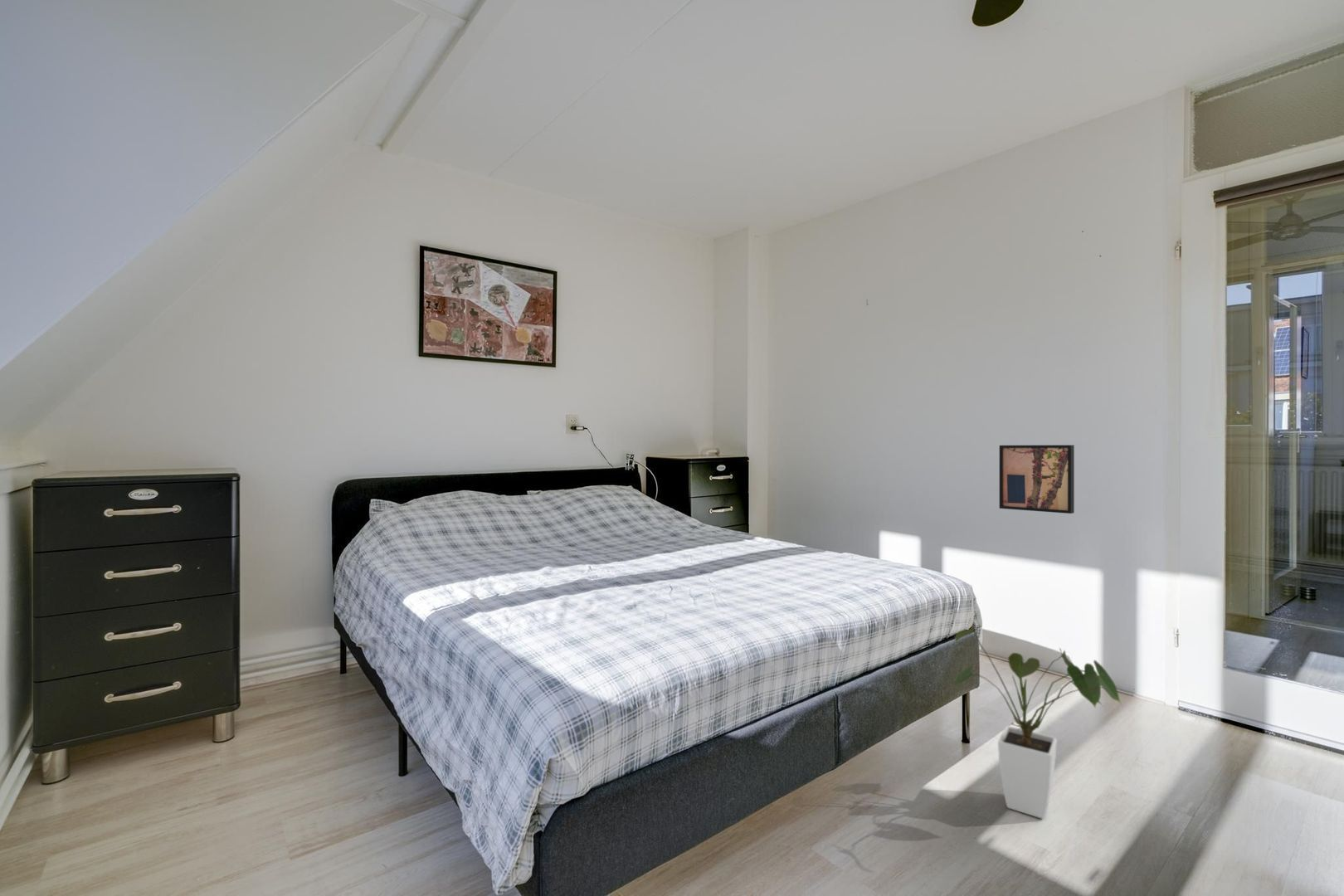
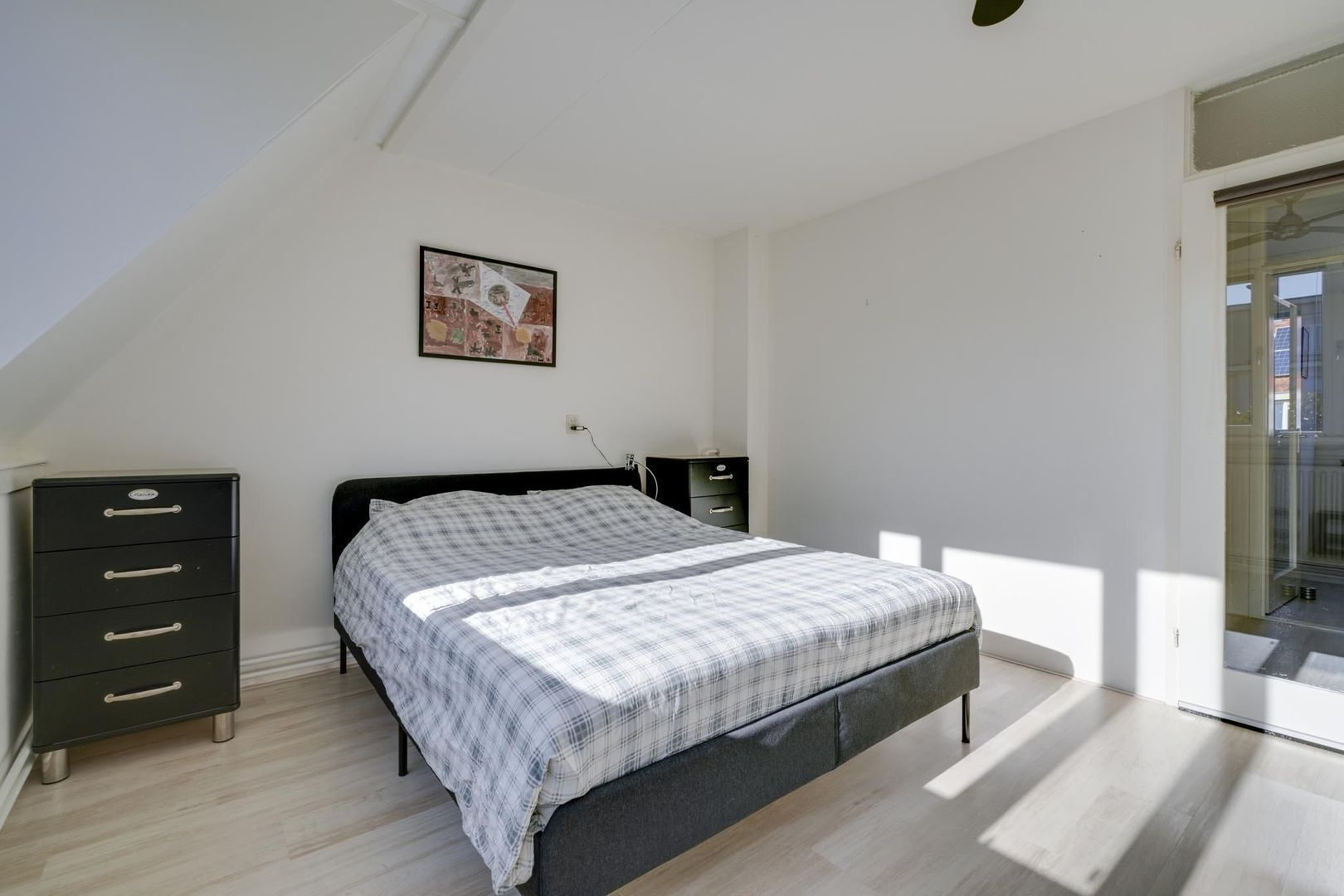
- house plant [949,625,1123,820]
- wall art [999,445,1075,514]
